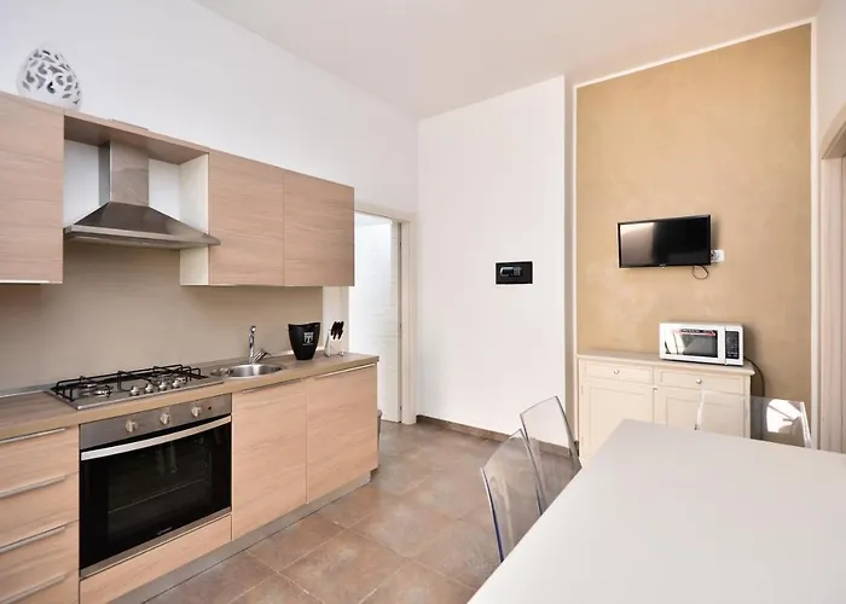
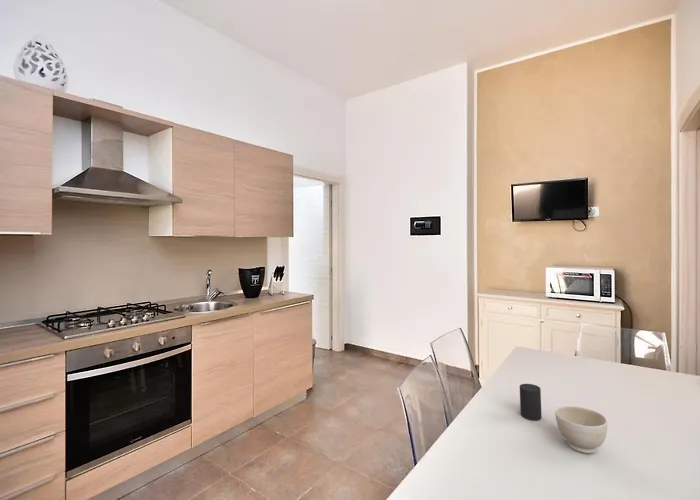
+ bowl [554,405,608,454]
+ cup [519,383,543,421]
